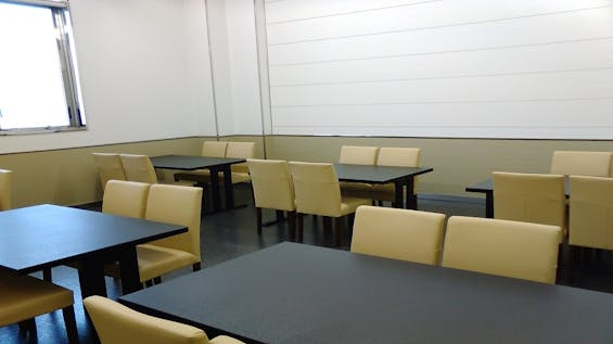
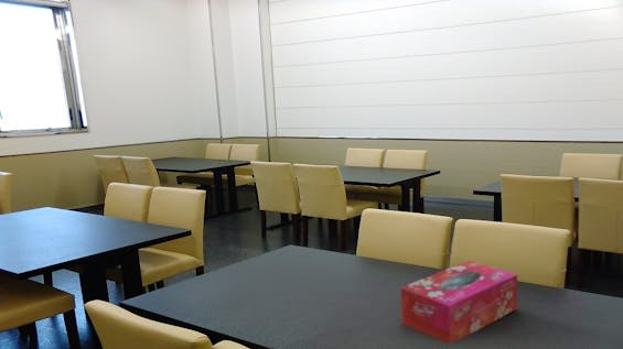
+ tissue box [399,260,518,346]
